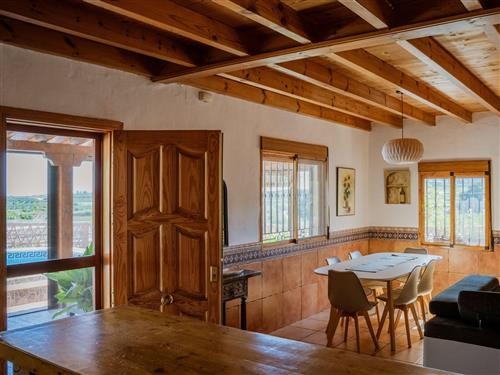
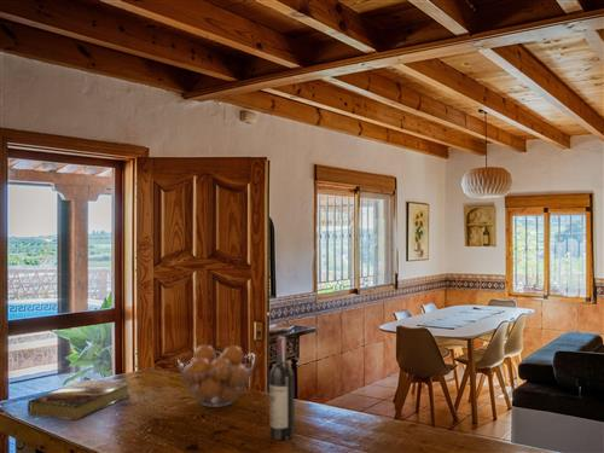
+ wine bottle [268,336,296,441]
+ fruit basket [176,344,256,408]
+ book [27,378,132,422]
